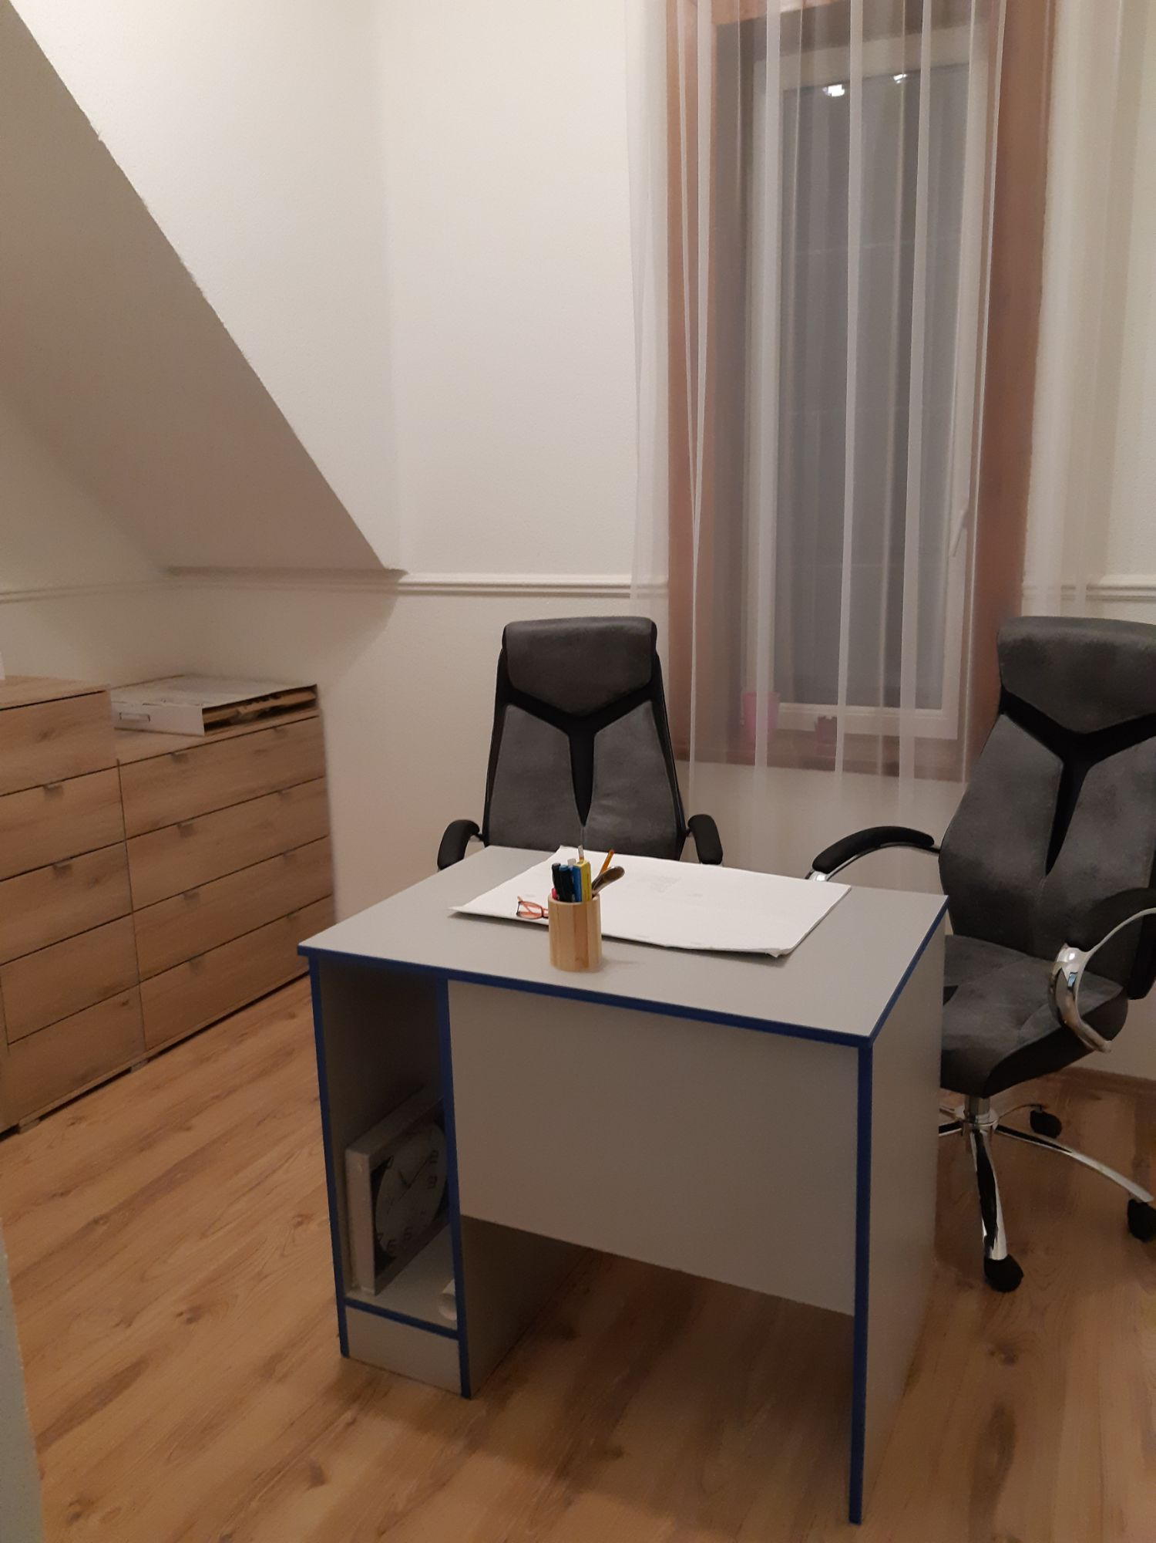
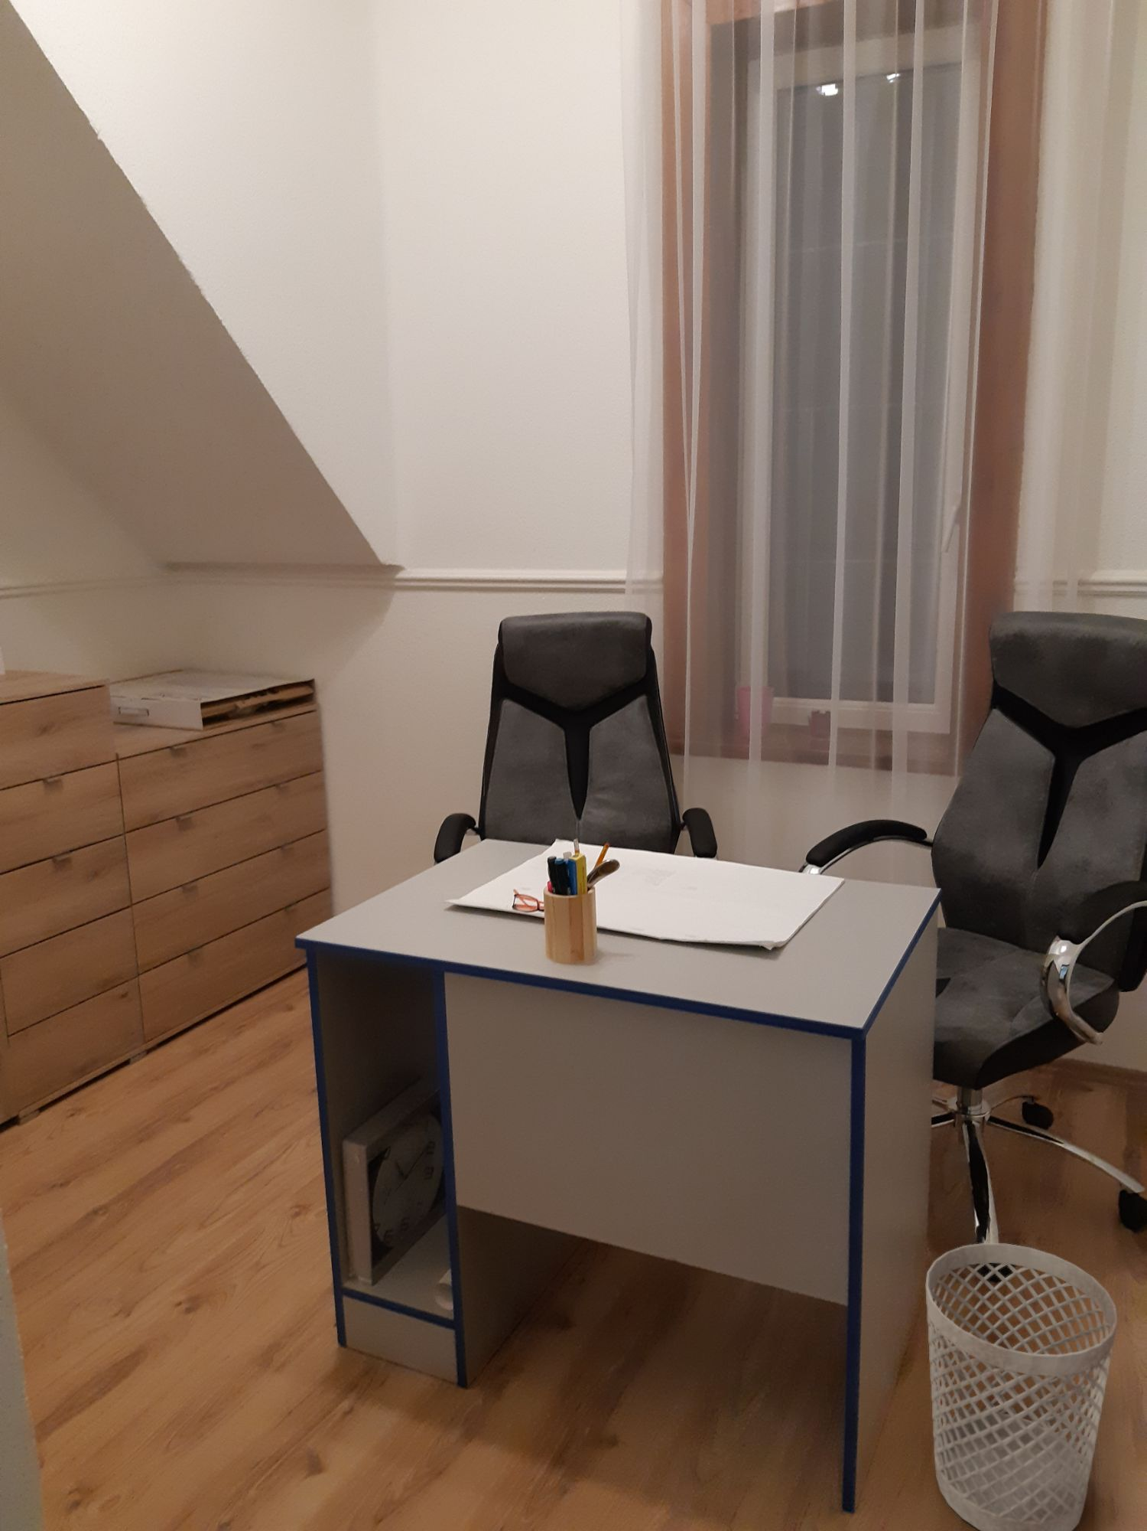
+ wastebasket [925,1243,1118,1531]
